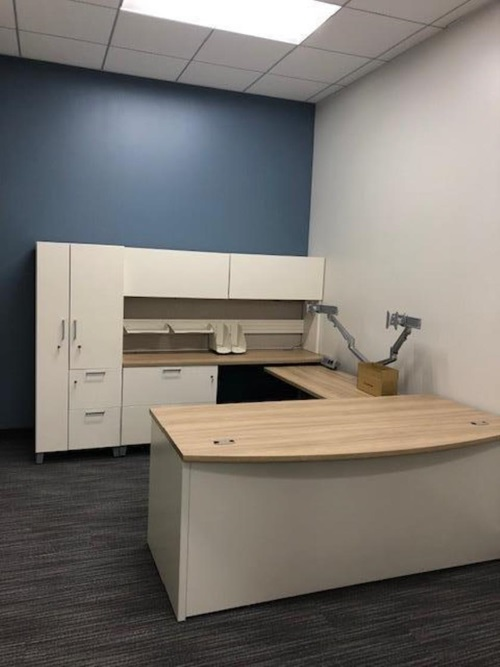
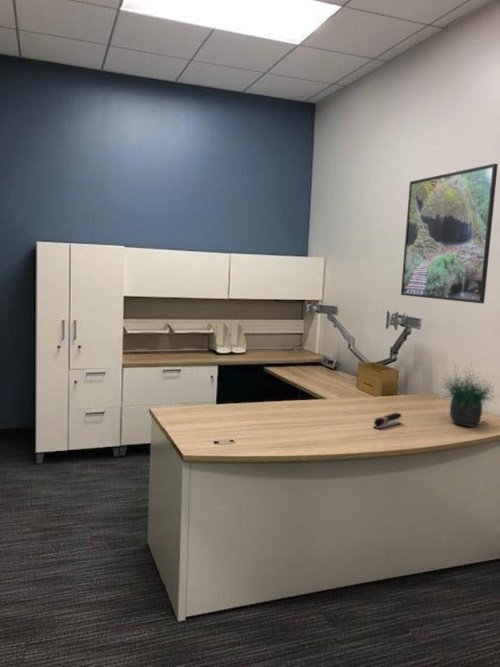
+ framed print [400,163,499,305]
+ stapler [373,412,403,430]
+ potted plant [436,356,500,428]
